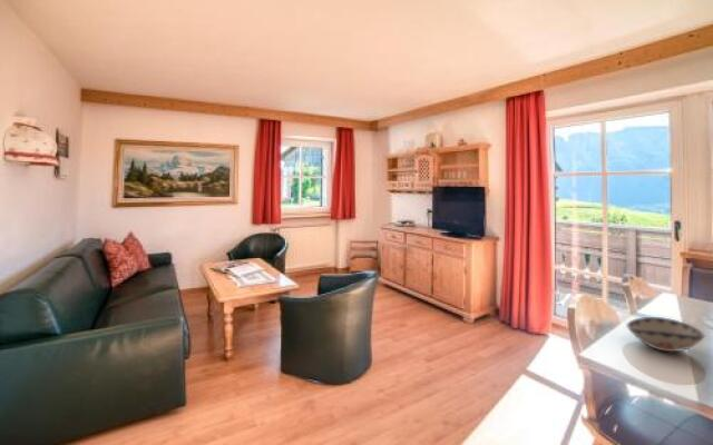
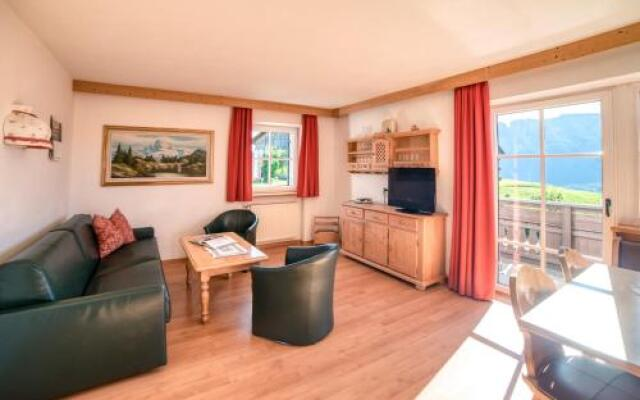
- decorative bowl [625,316,706,353]
